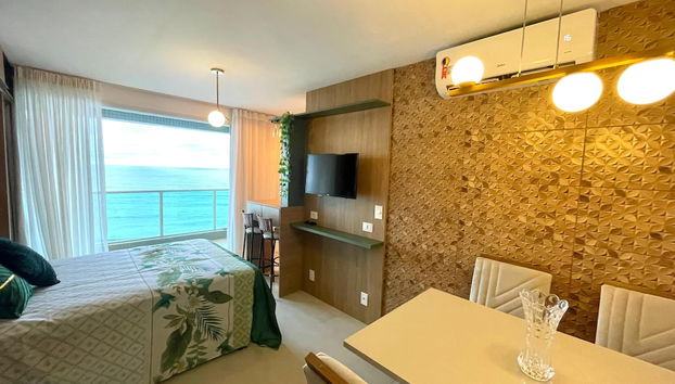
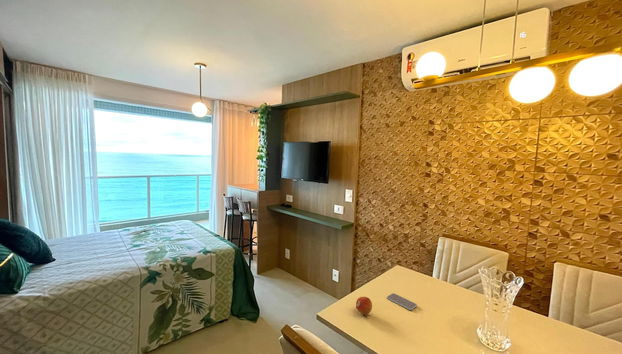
+ smartphone [386,292,418,311]
+ fruit [355,296,373,316]
